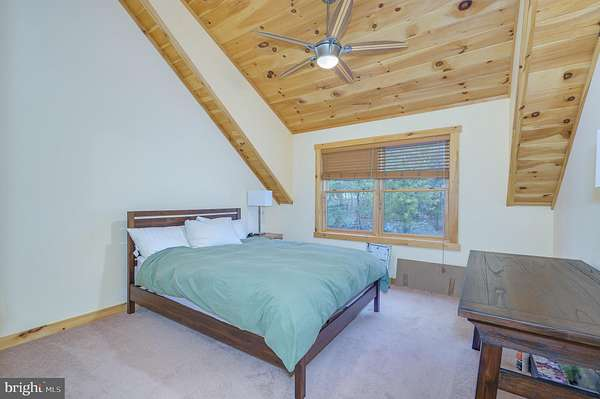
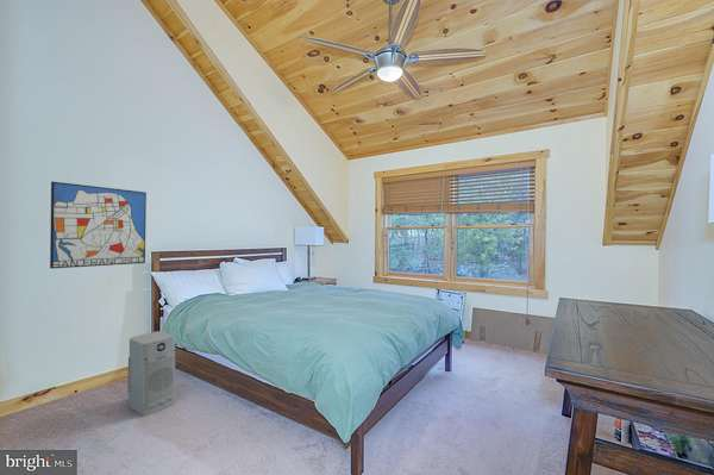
+ air purifier [126,330,177,417]
+ wall art [49,181,148,269]
